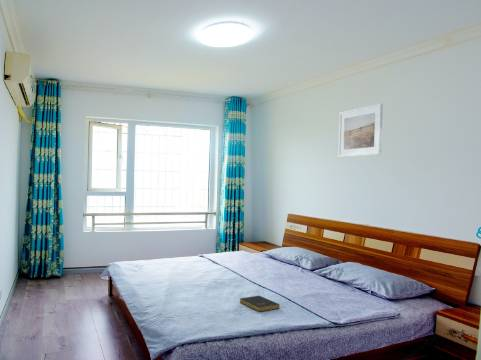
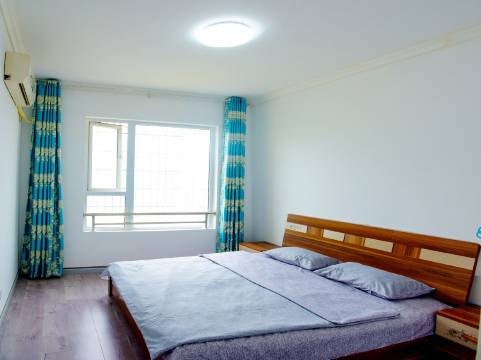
- book [239,295,280,313]
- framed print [337,102,384,158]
